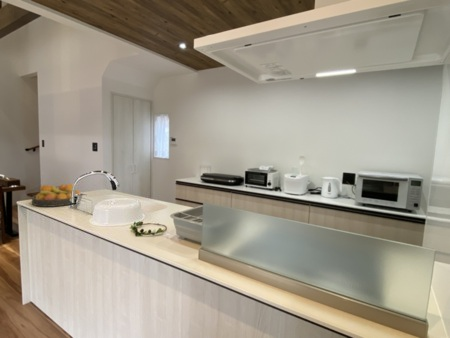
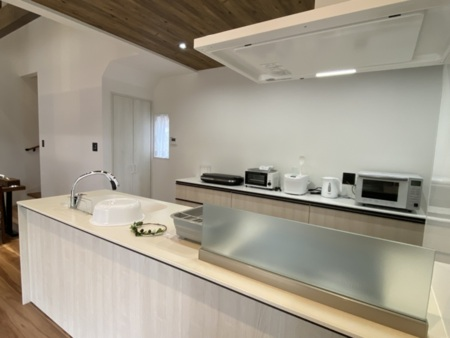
- fruit bowl [31,183,81,208]
